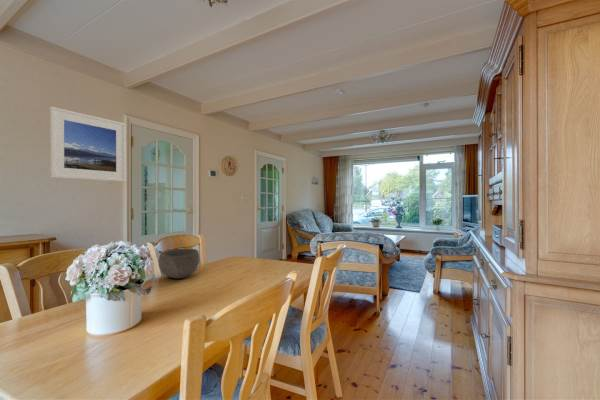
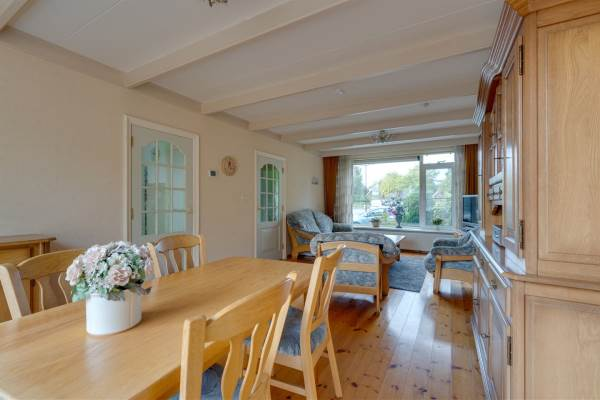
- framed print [49,106,127,182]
- bowl [158,248,200,279]
